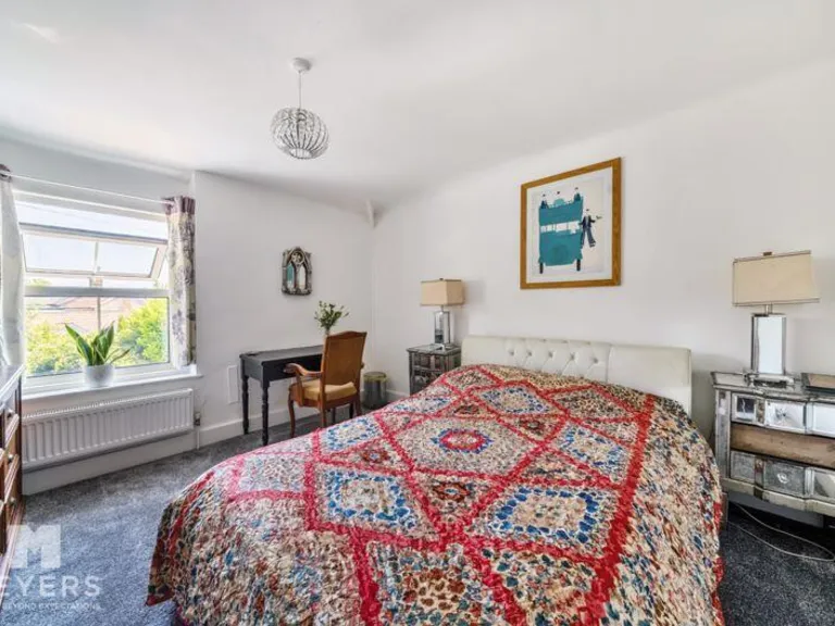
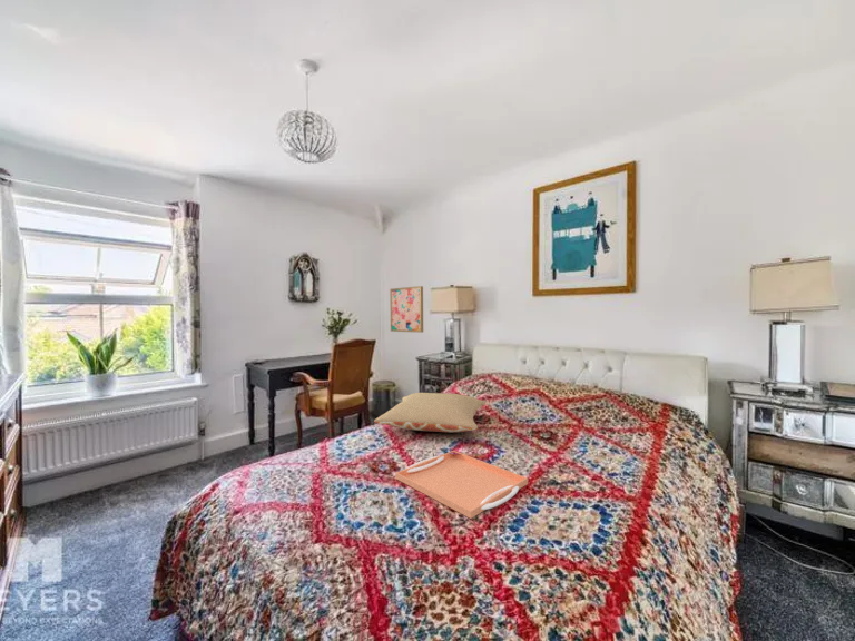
+ serving tray [394,450,529,520]
+ pillow [373,392,487,433]
+ wall art [389,285,424,334]
